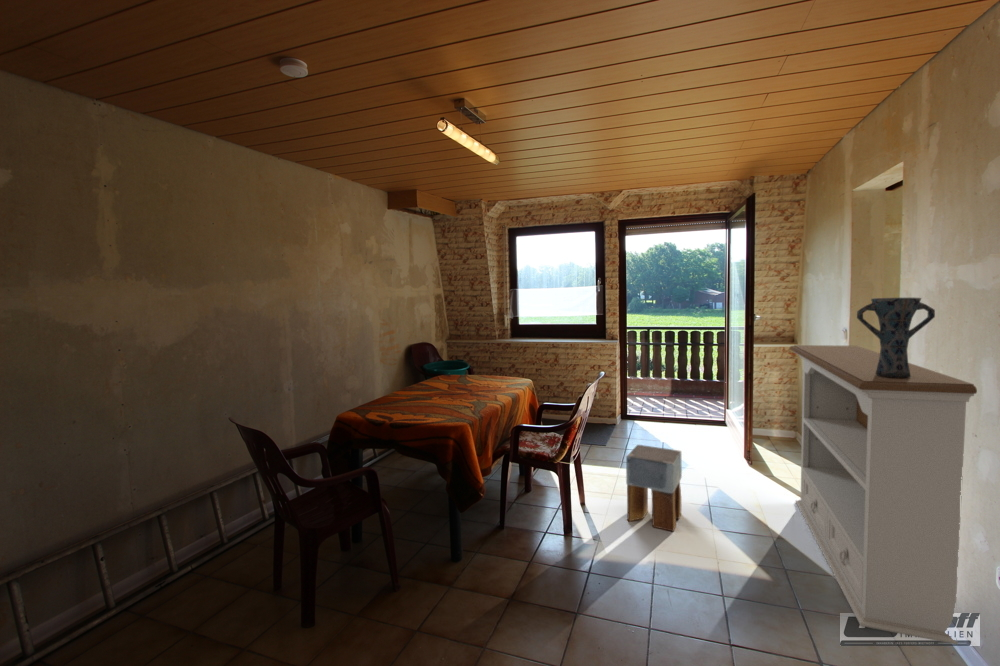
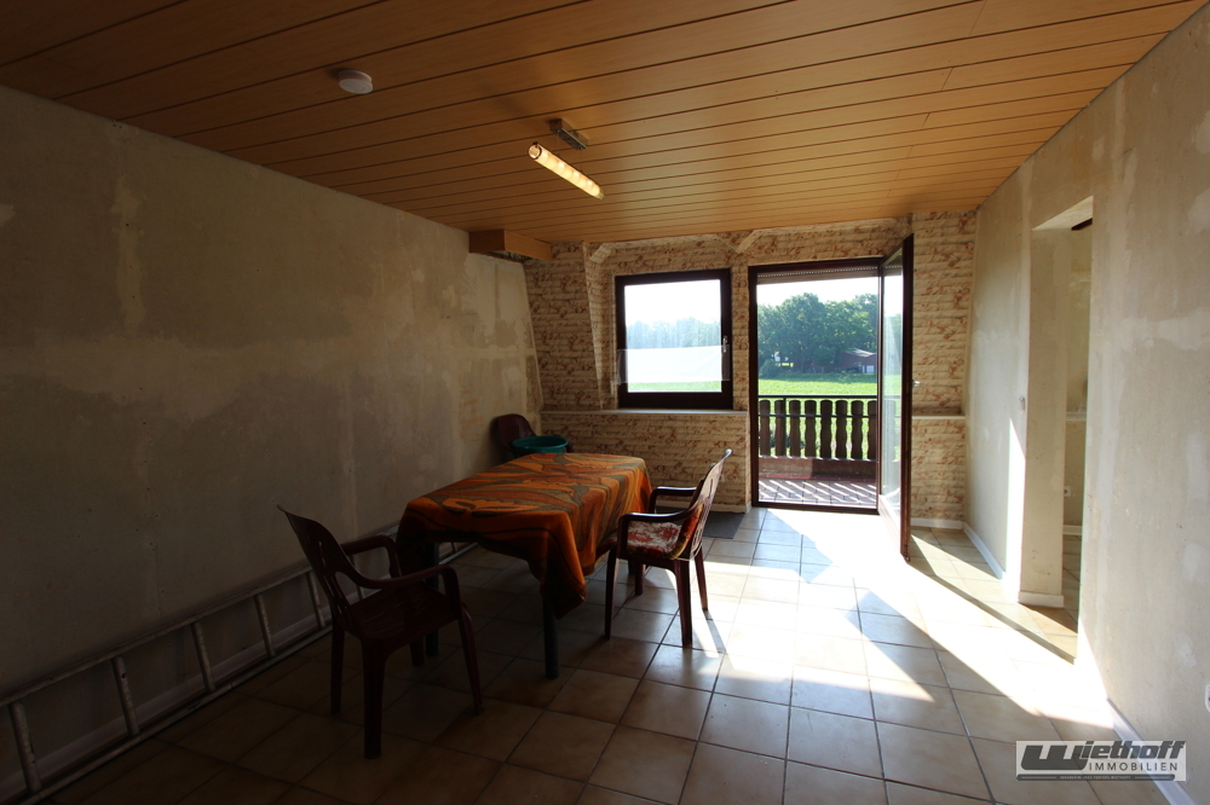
- bookshelf [789,344,978,645]
- vase [856,297,936,378]
- stool [625,444,683,532]
